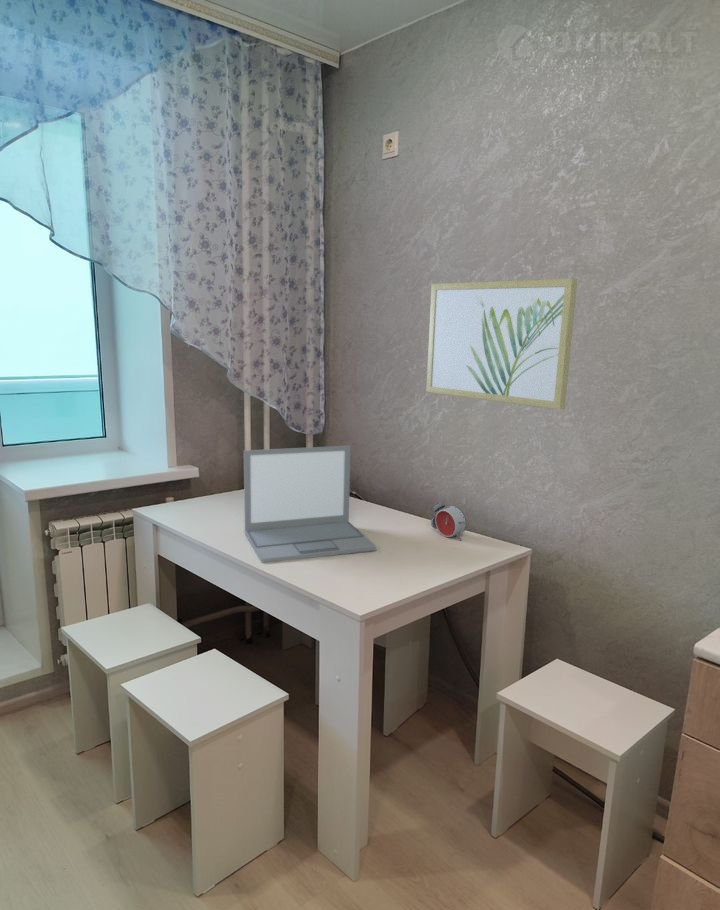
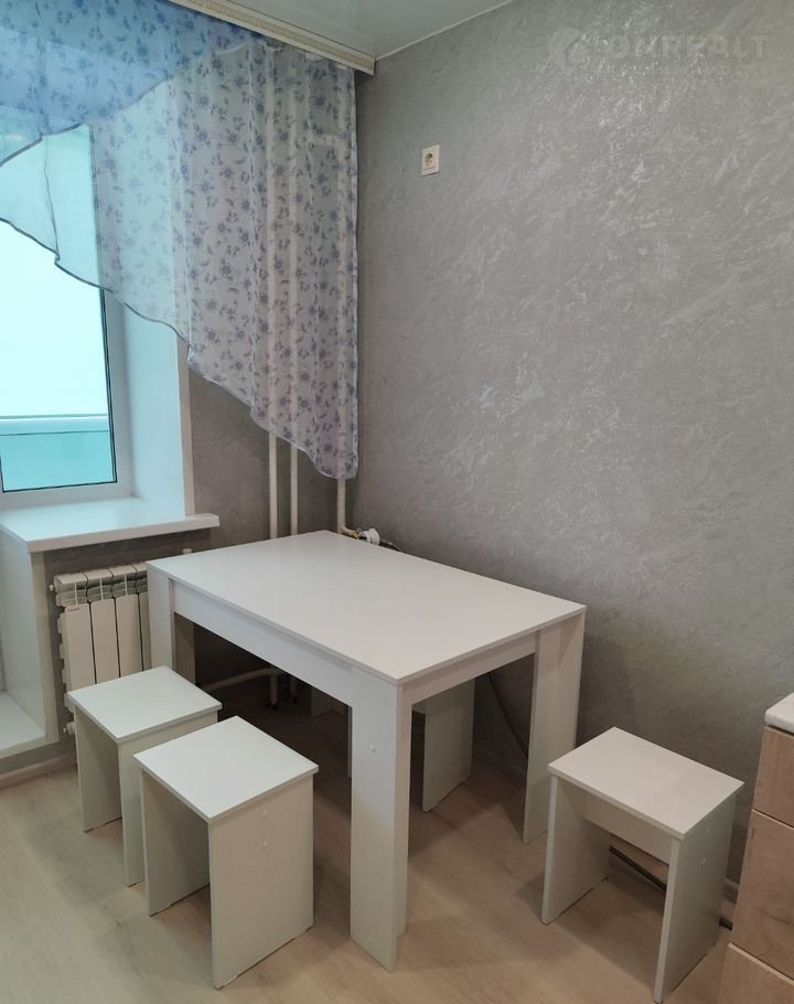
- wall art [425,278,578,411]
- alarm clock [429,501,467,542]
- laptop [243,445,378,564]
